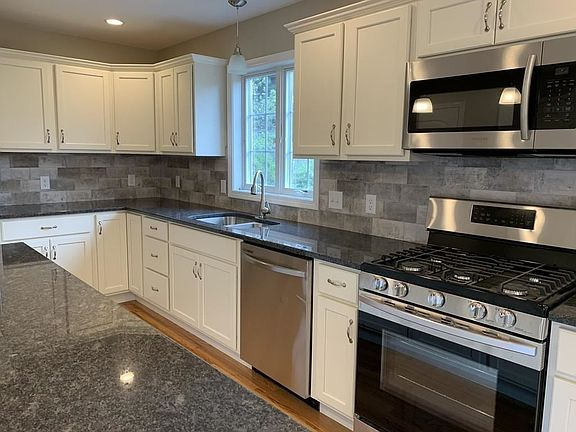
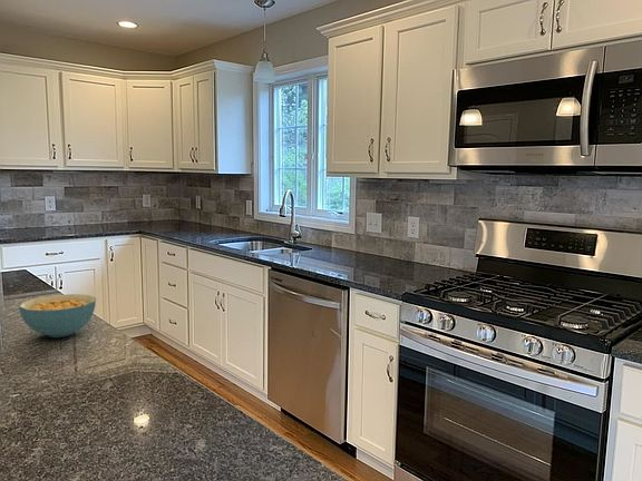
+ cereal bowl [18,293,97,338]
